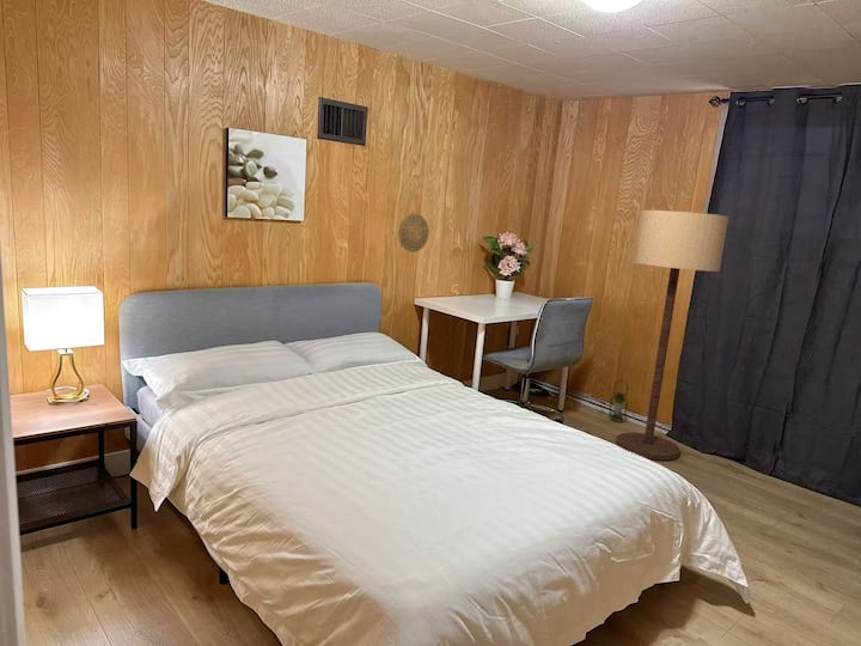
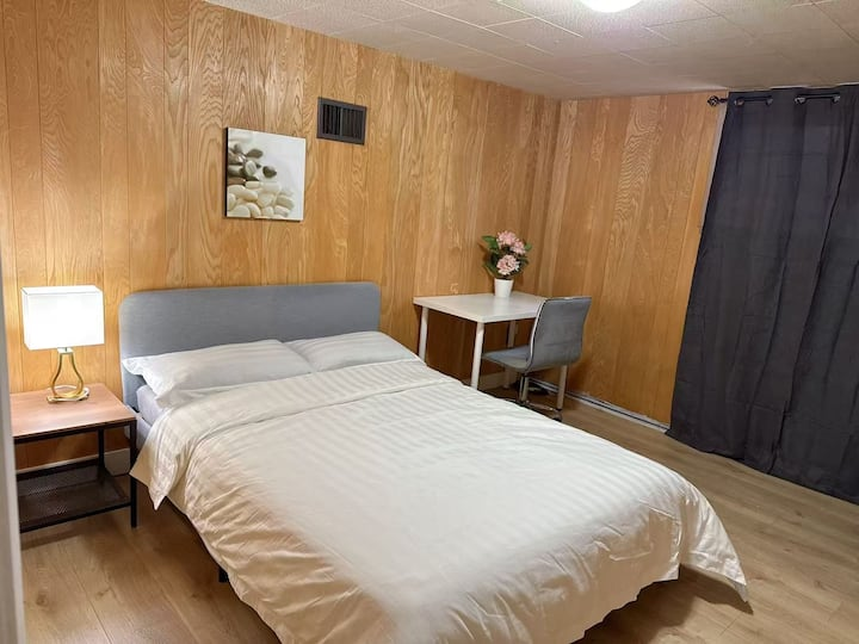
- lantern [607,379,629,423]
- floor lamp [615,209,729,462]
- decorative plate [397,212,430,254]
